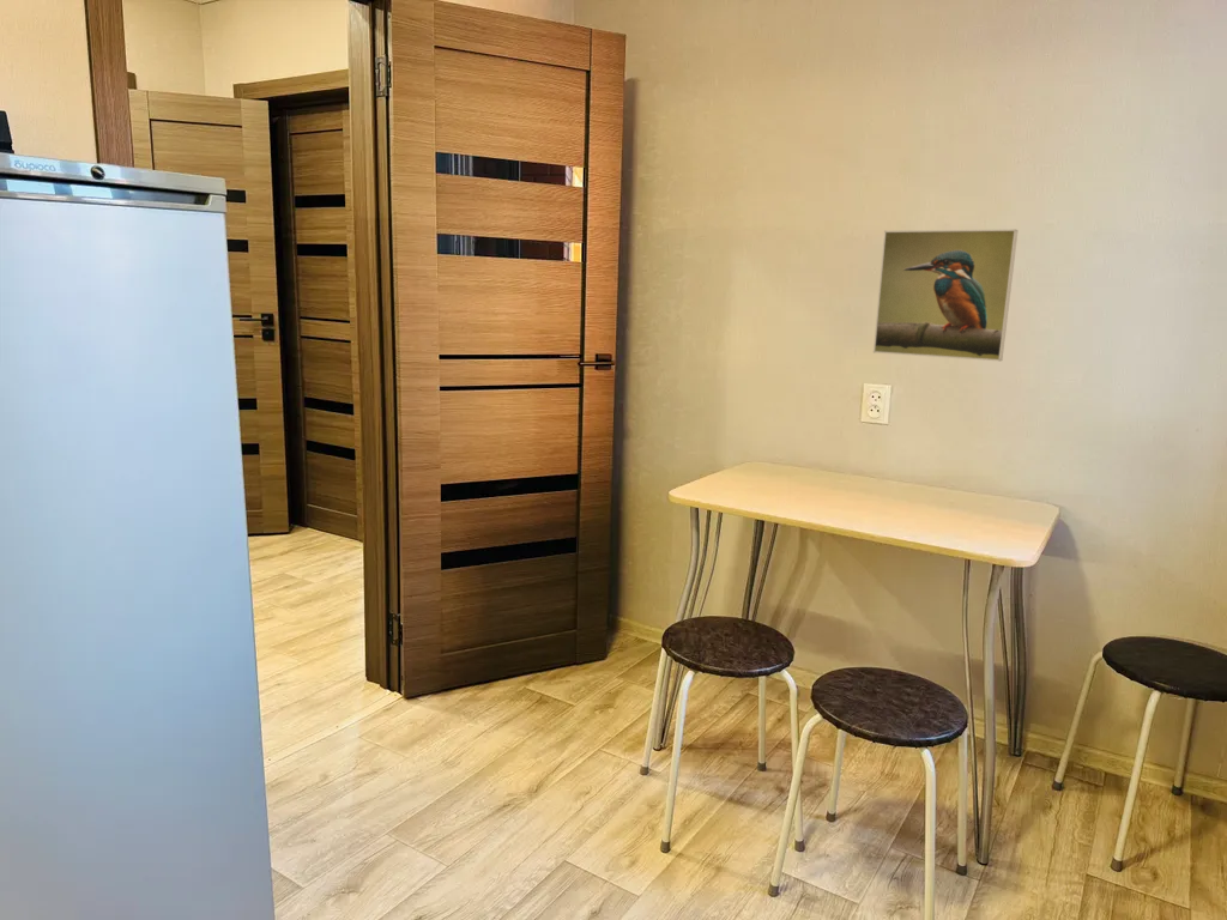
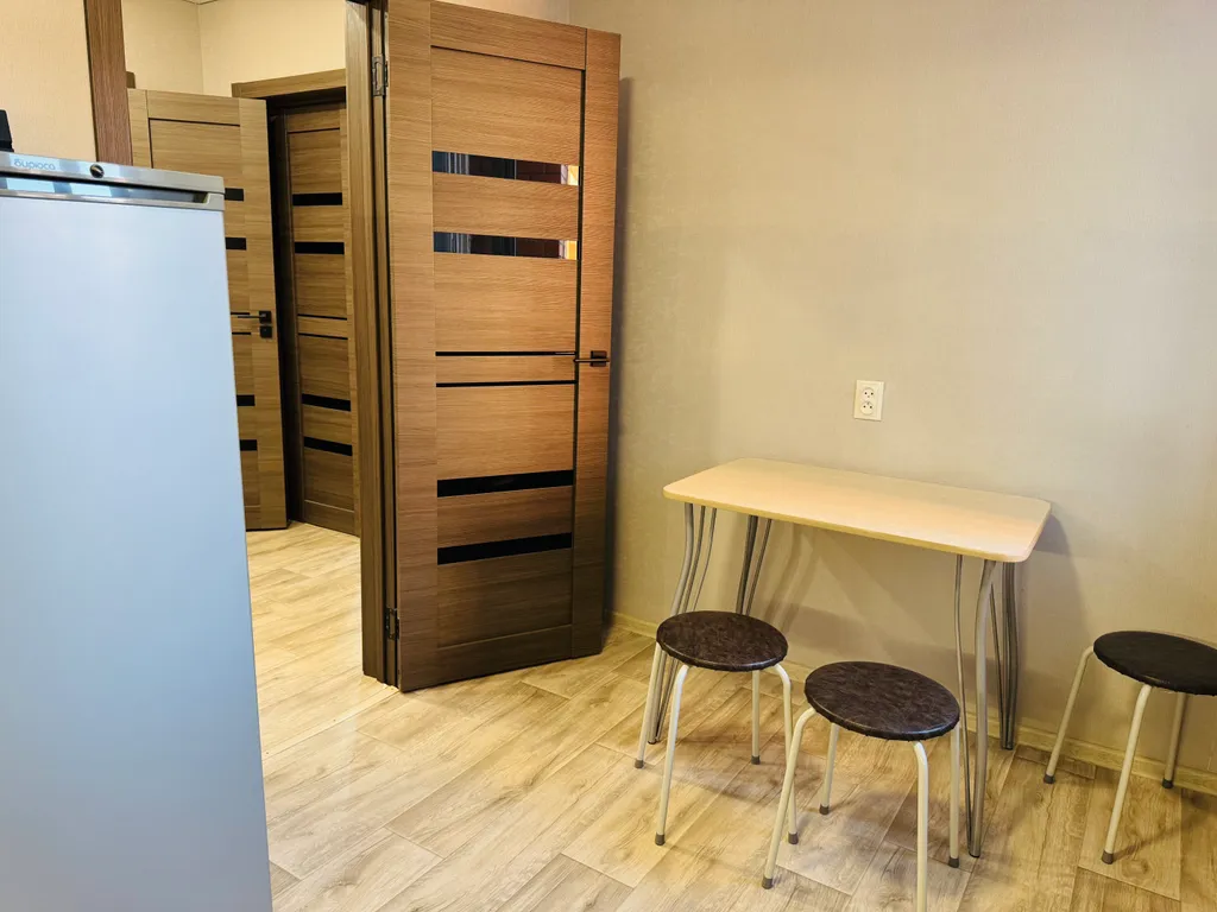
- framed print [872,228,1020,362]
